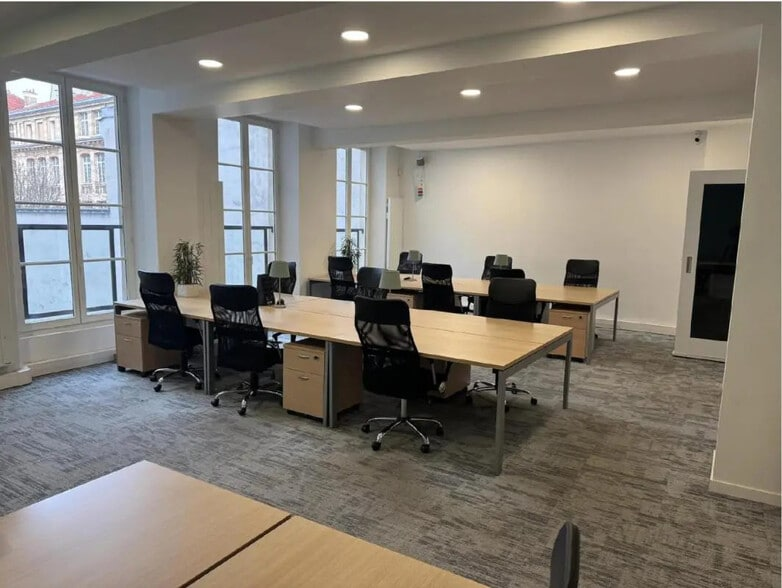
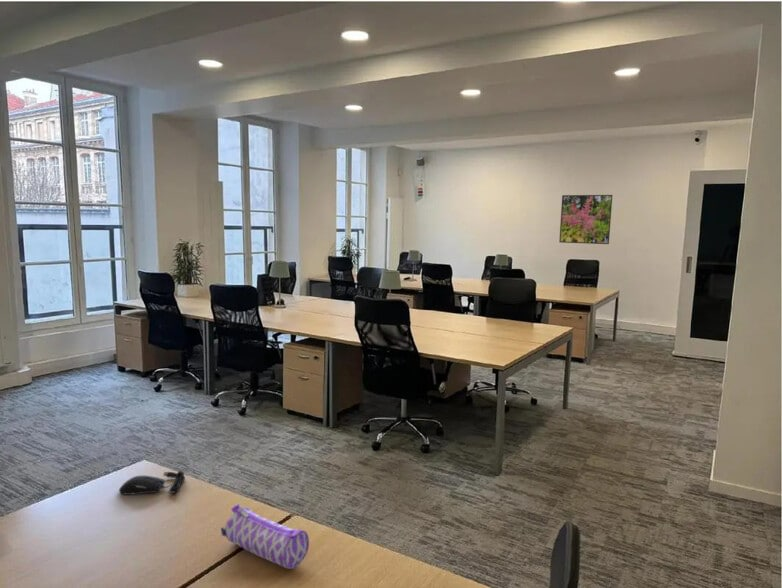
+ pencil case [220,503,310,570]
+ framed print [558,194,613,245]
+ computer mouse [118,470,186,496]
